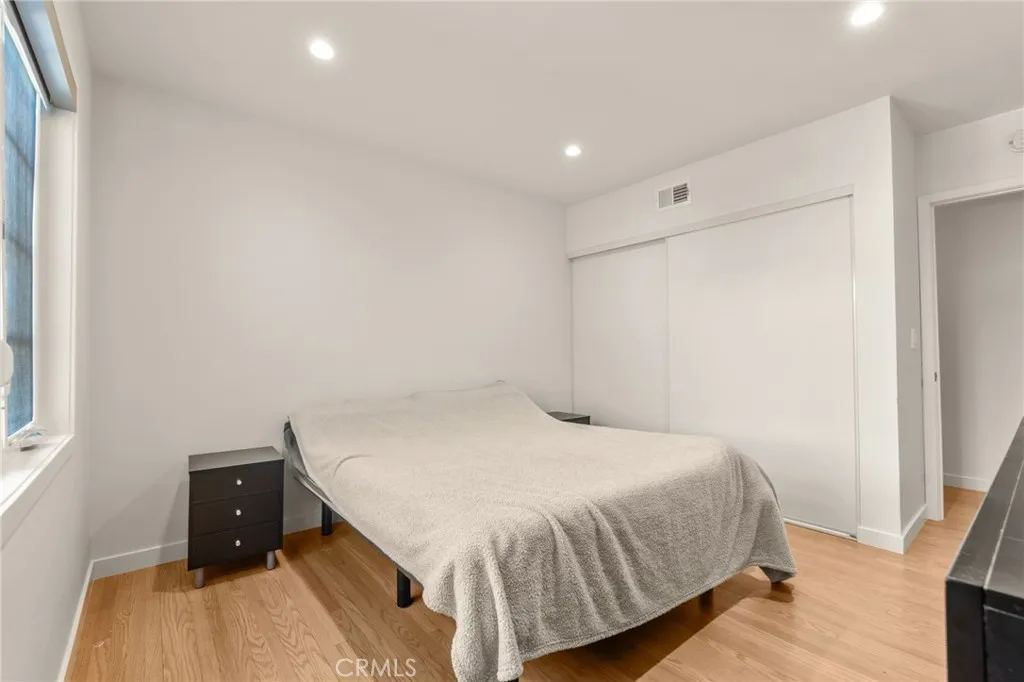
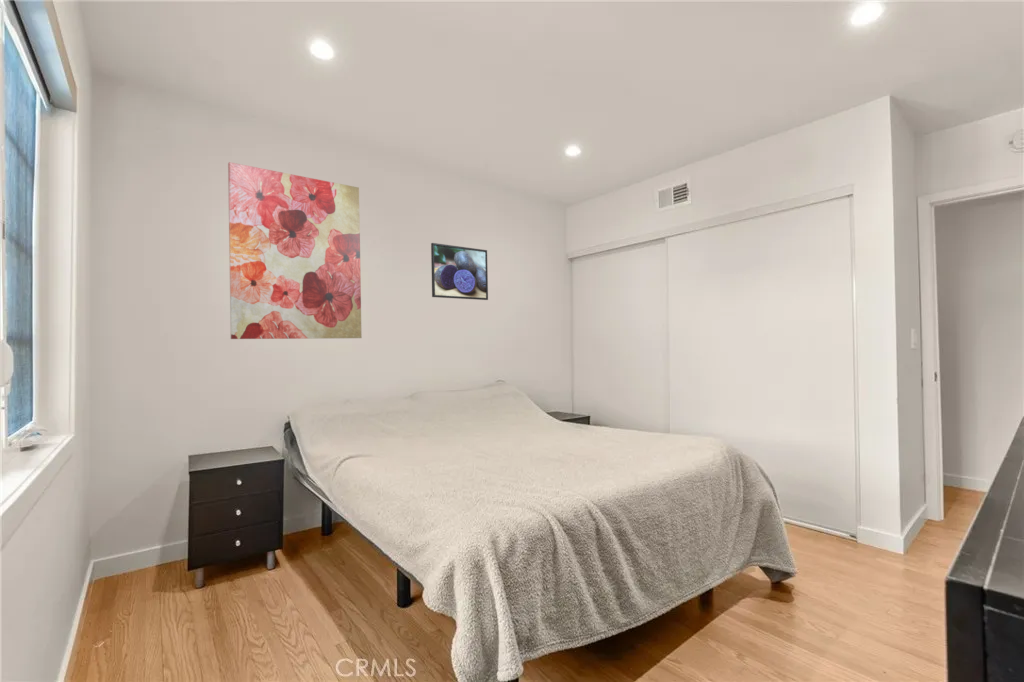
+ wall art [227,161,363,340]
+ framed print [430,242,489,301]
